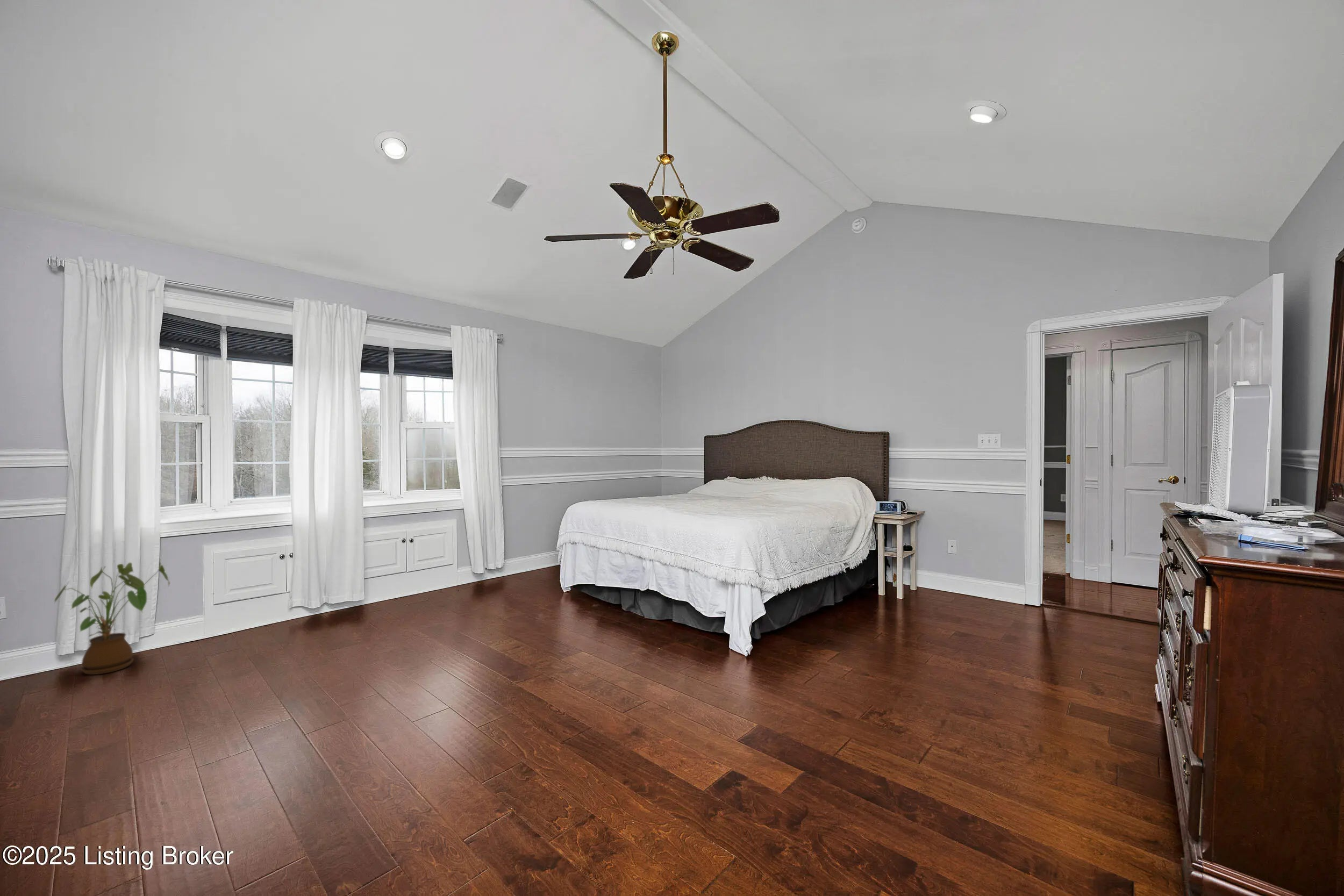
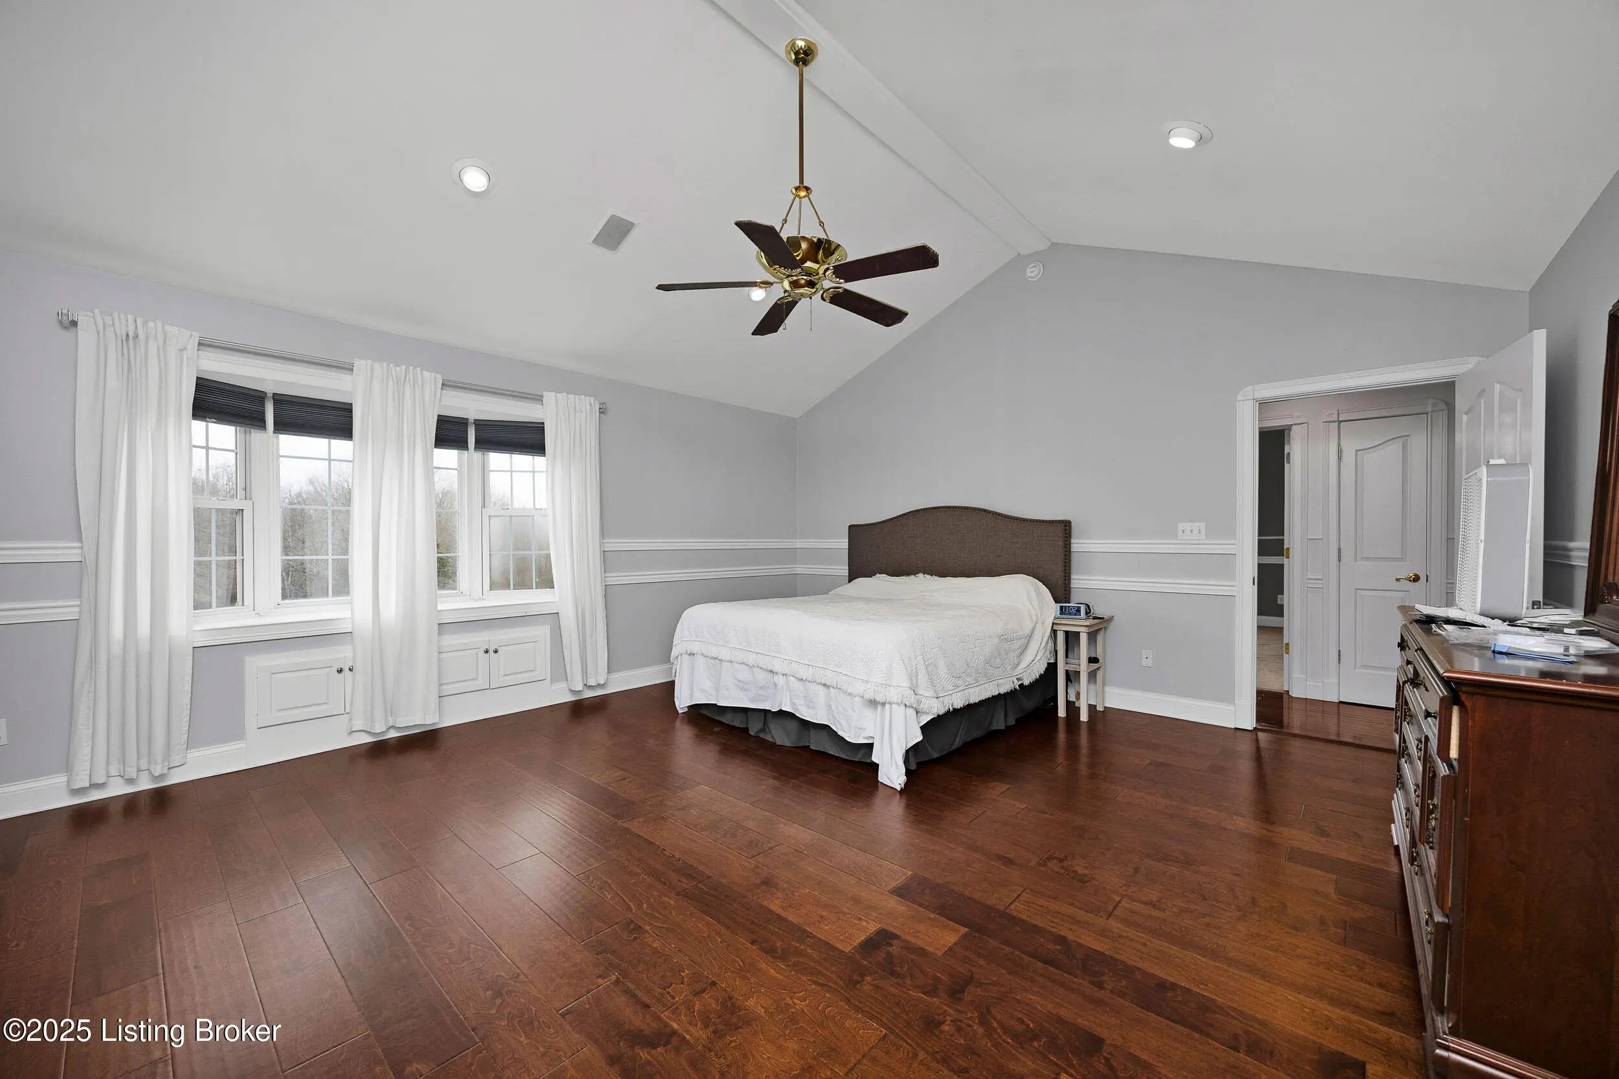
- house plant [54,562,170,675]
